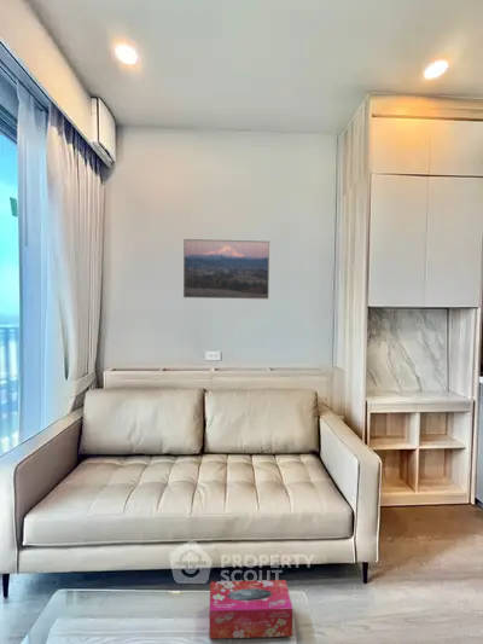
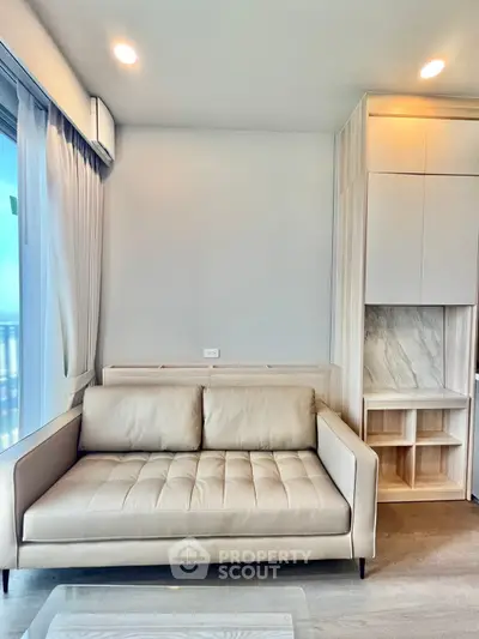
- tissue box [208,579,293,640]
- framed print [181,238,270,301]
